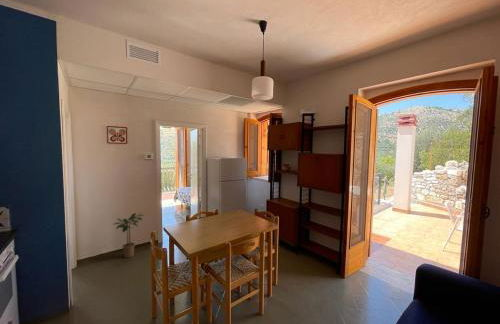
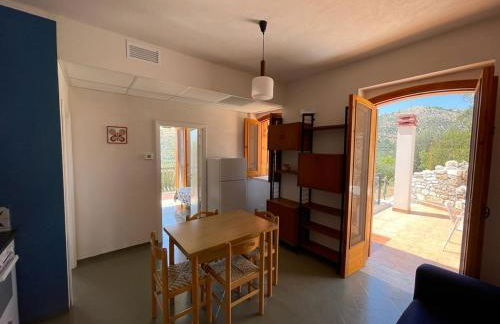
- potted plant [112,211,145,259]
